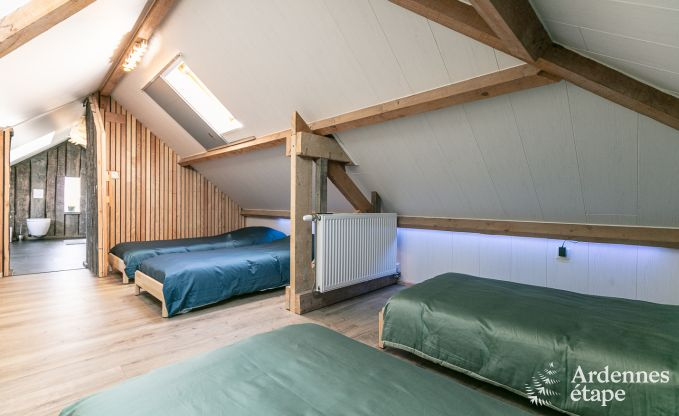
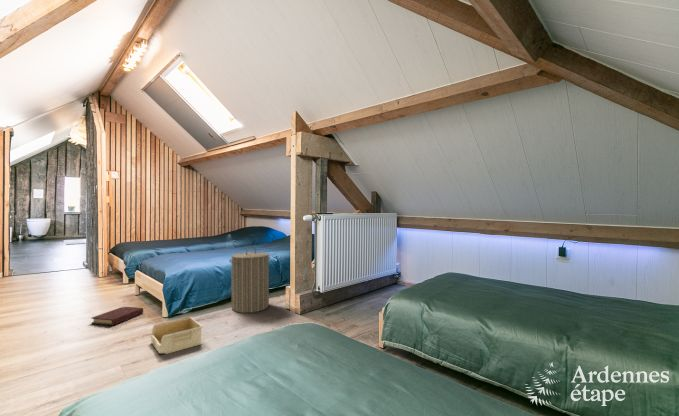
+ book [90,306,144,326]
+ storage bin [150,316,204,355]
+ laundry hamper [228,245,271,314]
